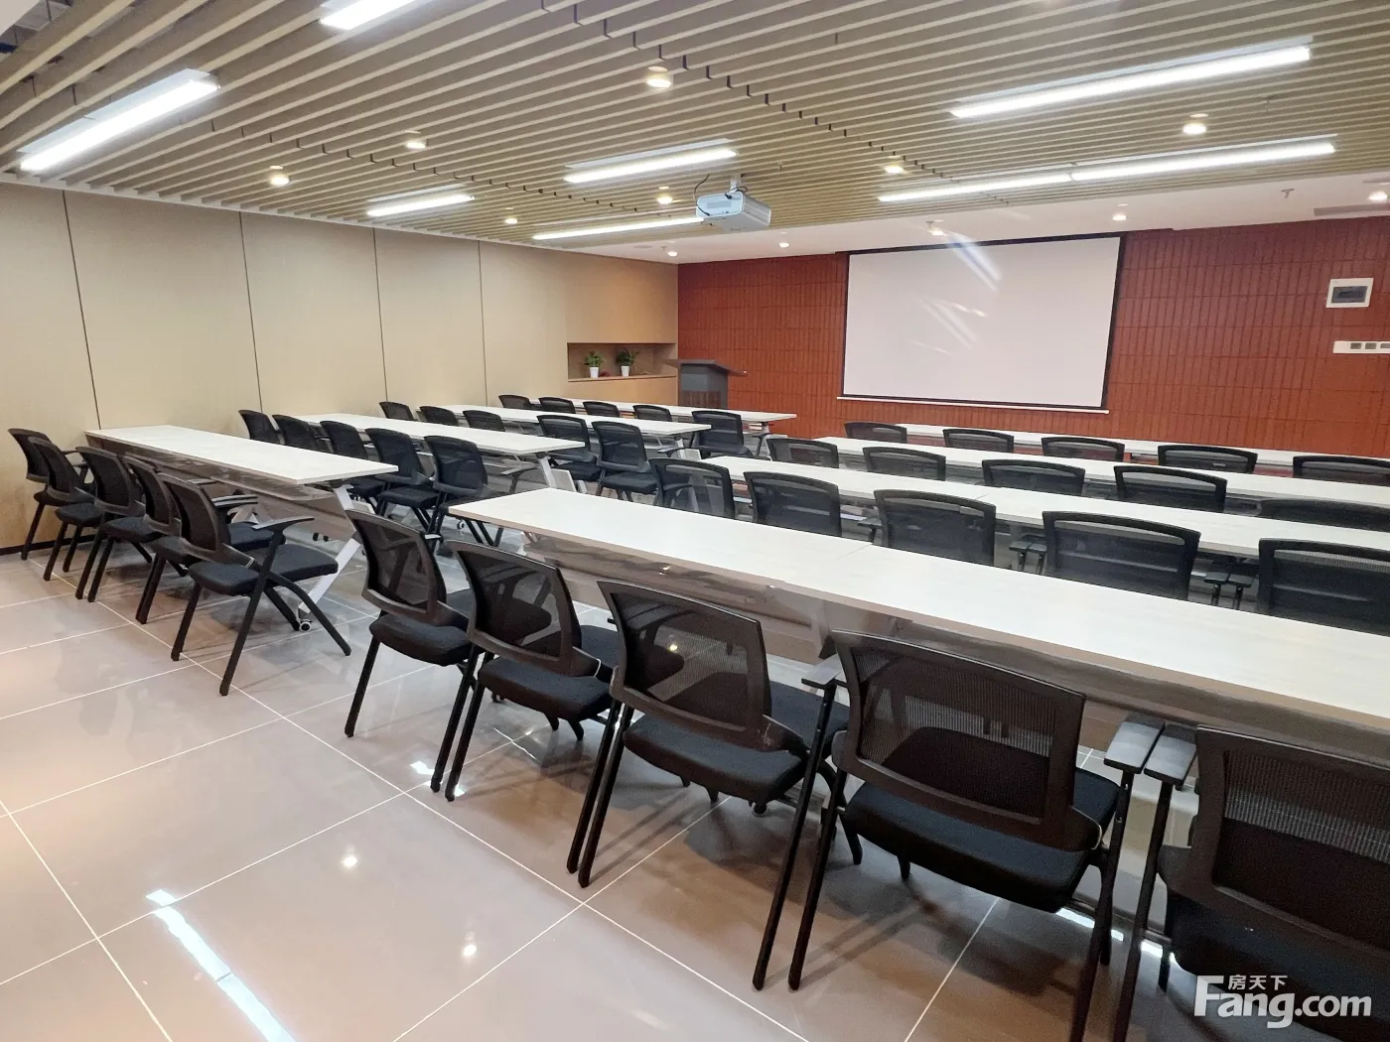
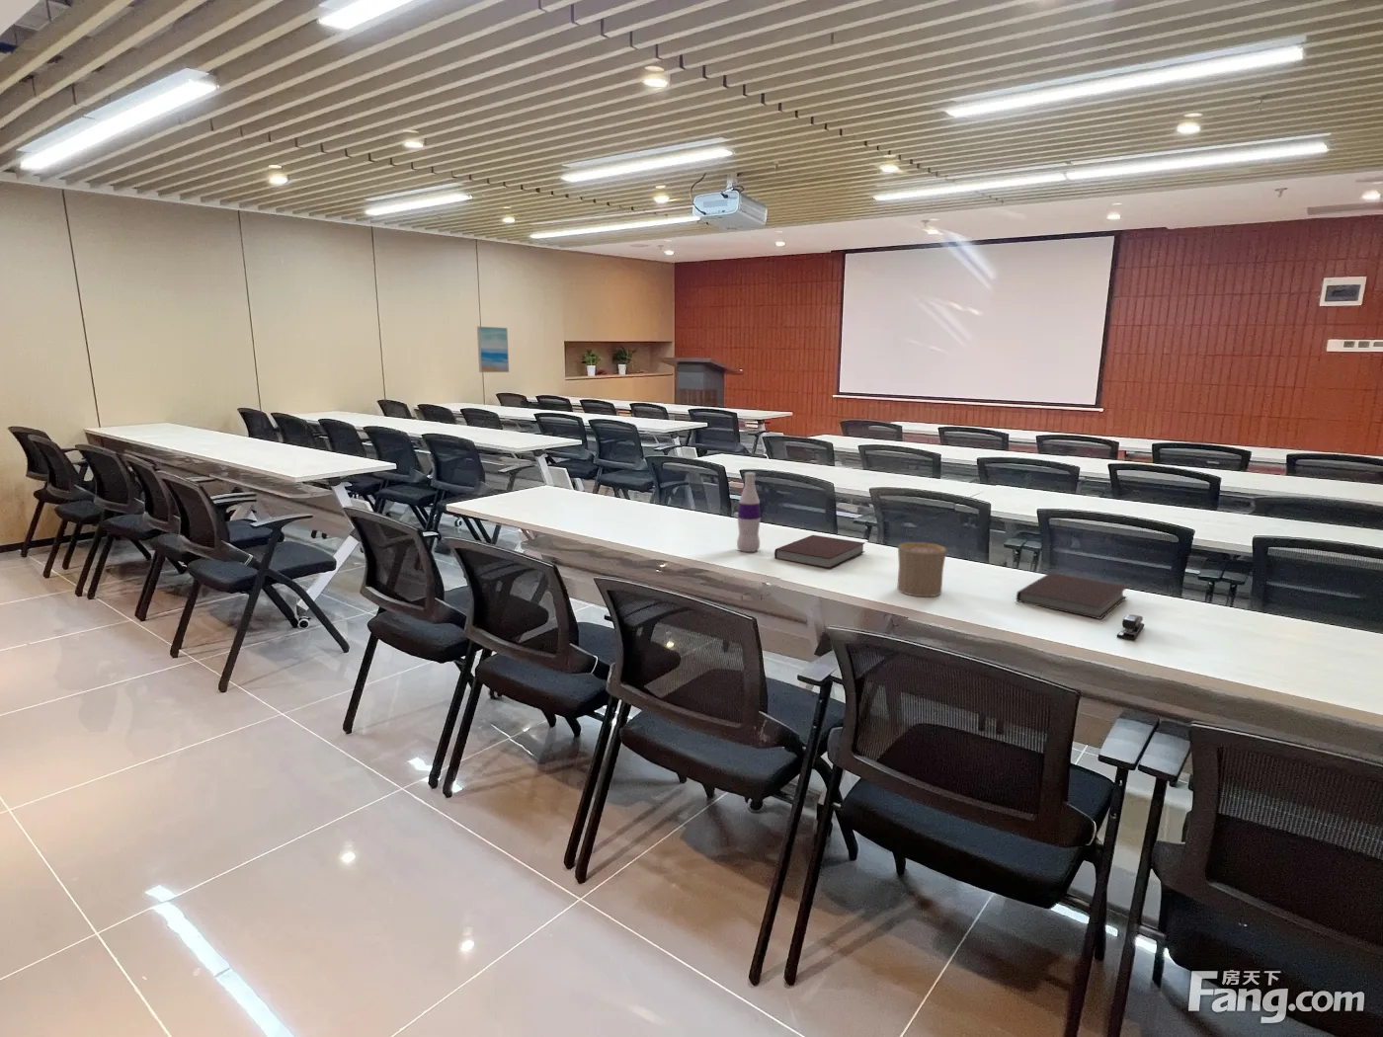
+ cup [896,541,947,598]
+ bottle [736,471,761,553]
+ stapler [1116,613,1145,642]
+ notebook [773,535,866,569]
+ wall art [476,325,510,374]
+ notebook [1016,572,1129,620]
